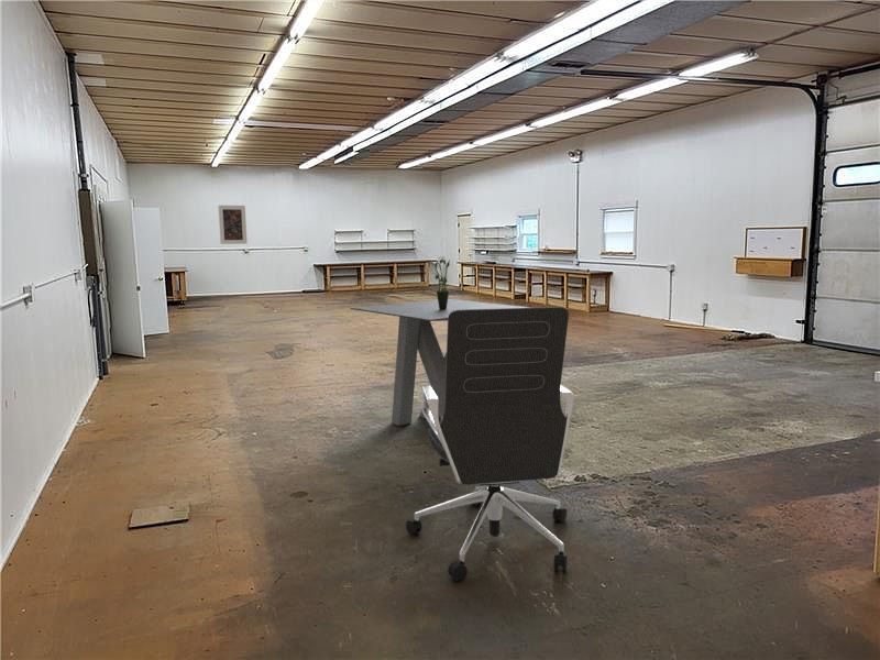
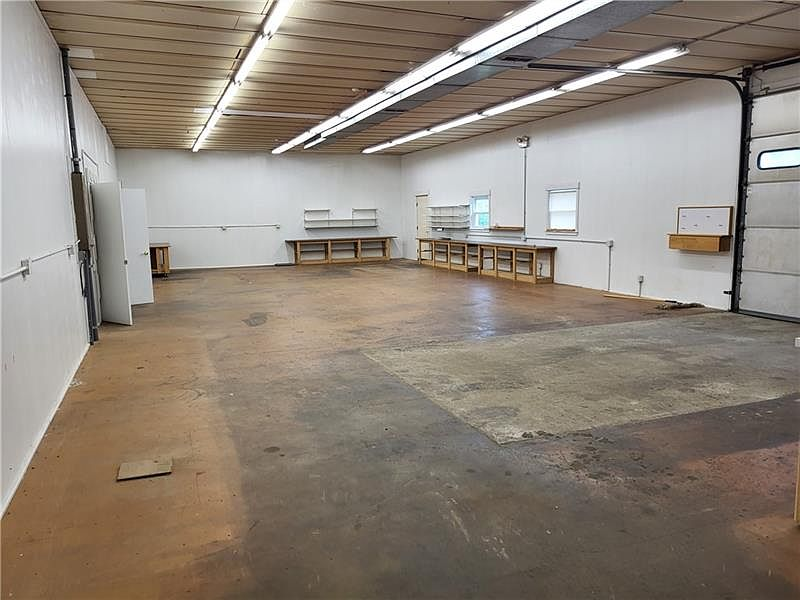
- office chair [405,306,574,582]
- dining table [350,298,531,427]
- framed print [218,205,249,245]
- potted plant [429,256,451,310]
